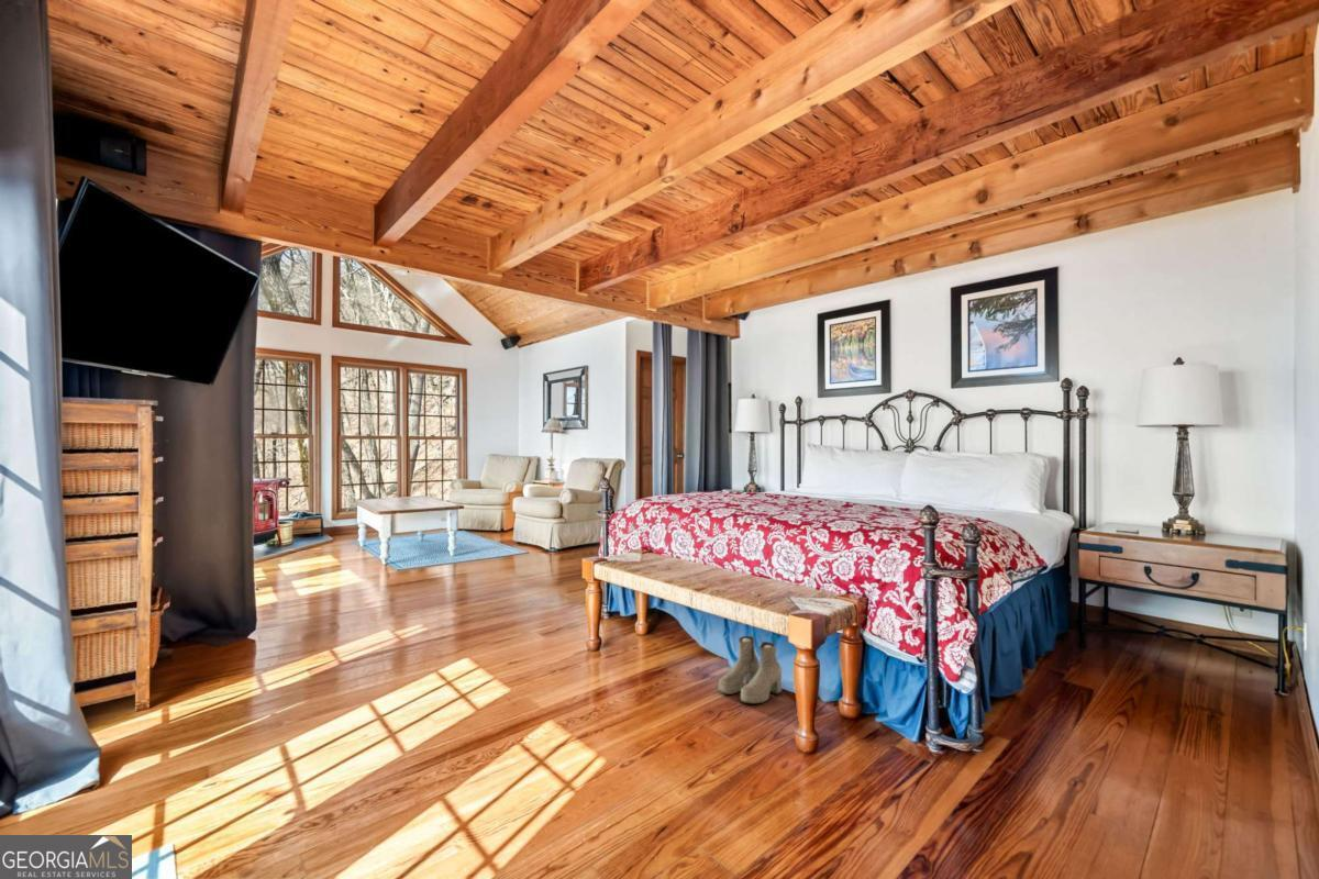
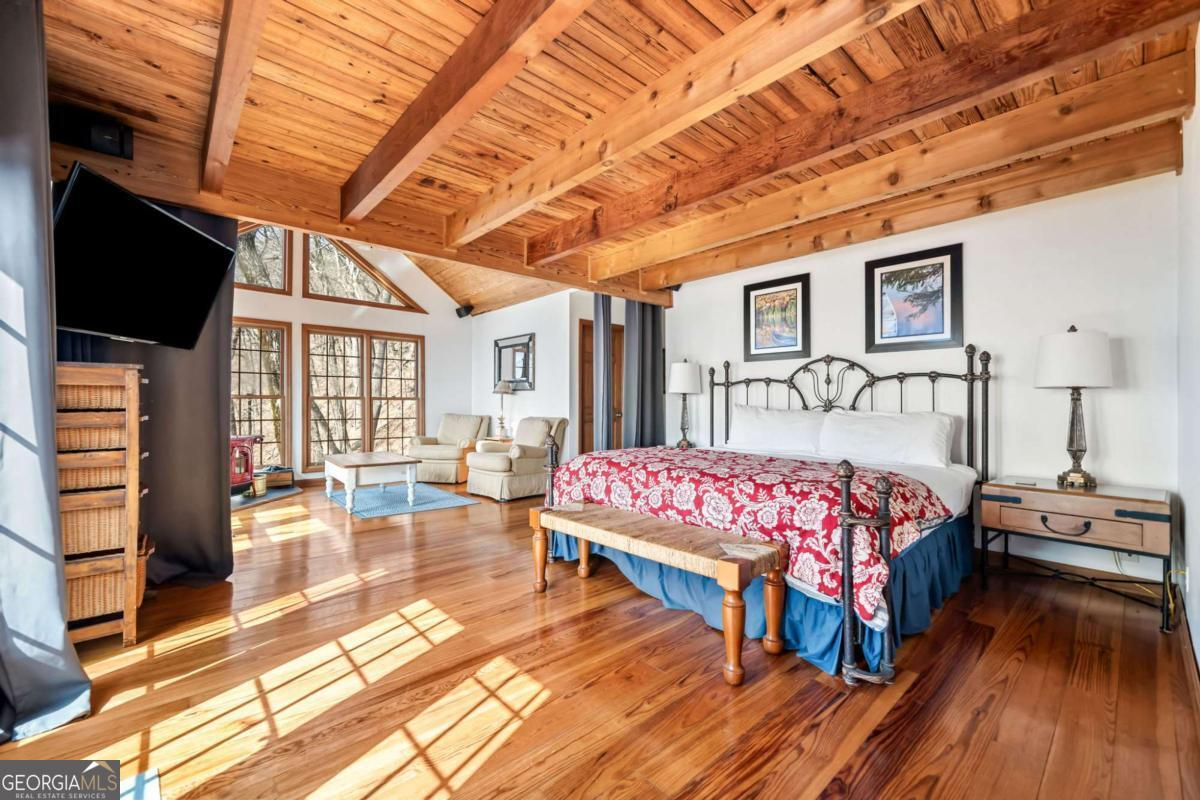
- boots [718,635,783,704]
